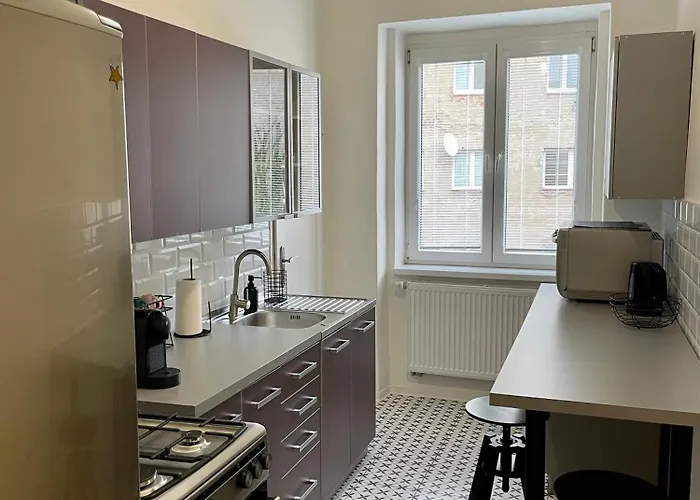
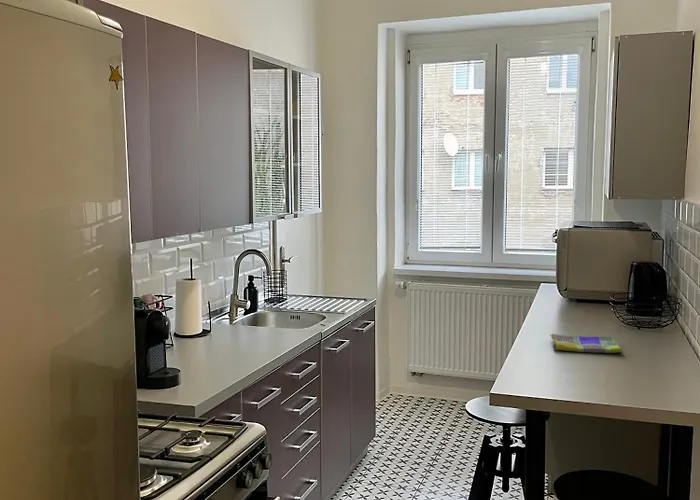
+ dish towel [550,333,623,354]
